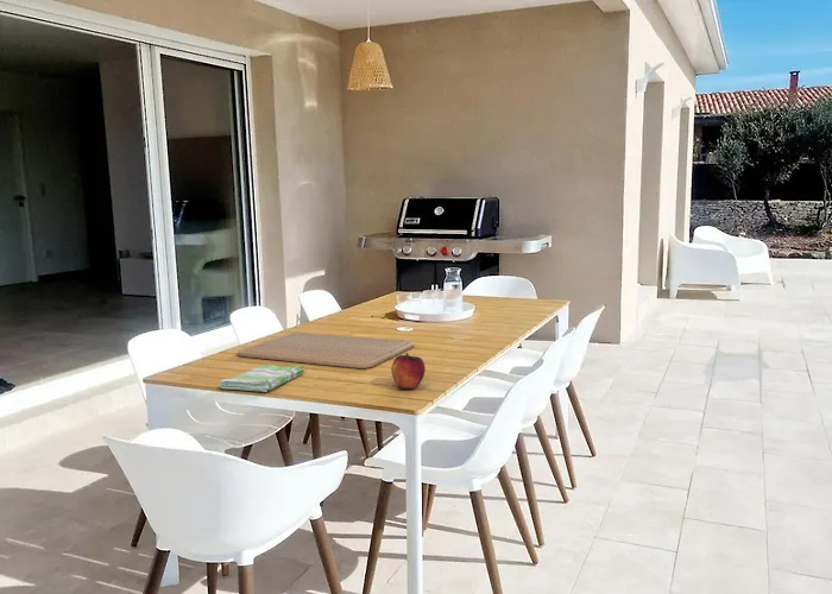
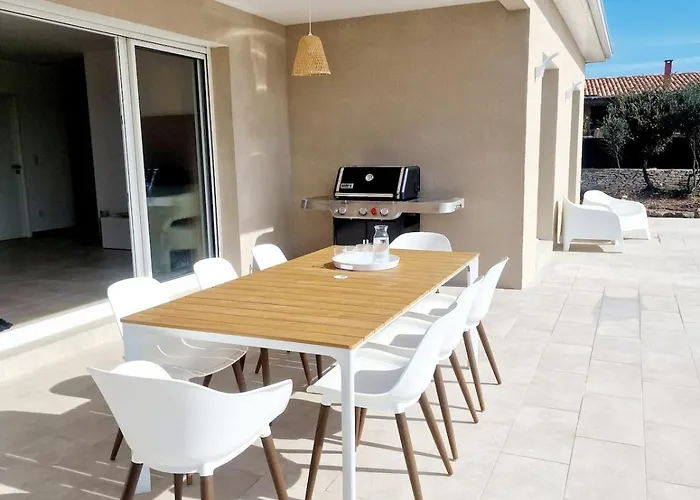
- dish towel [219,364,305,393]
- chopping board [237,331,415,369]
- fruit [390,352,427,391]
